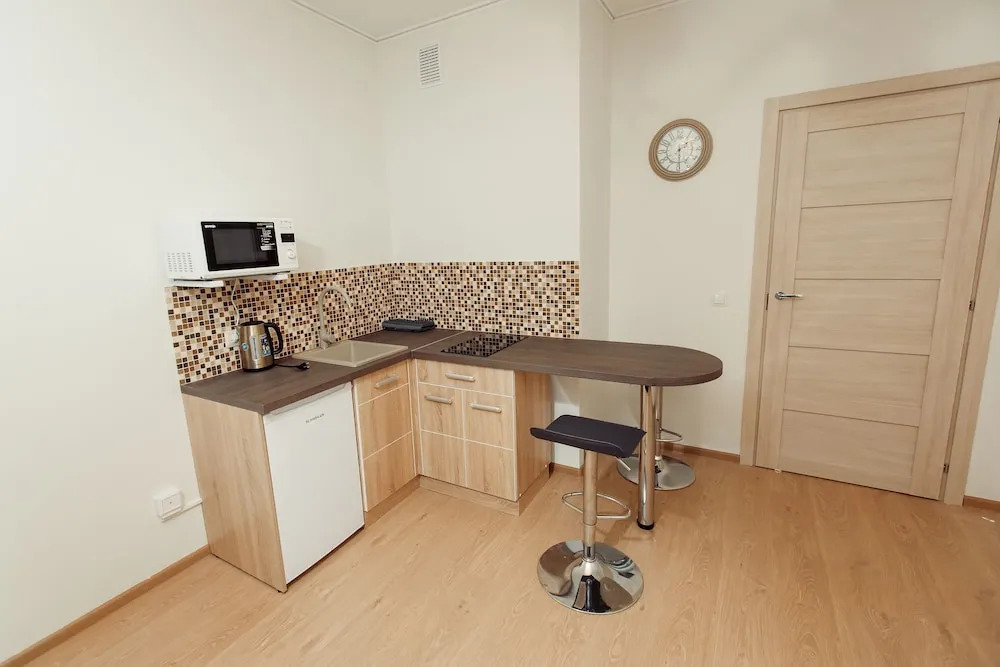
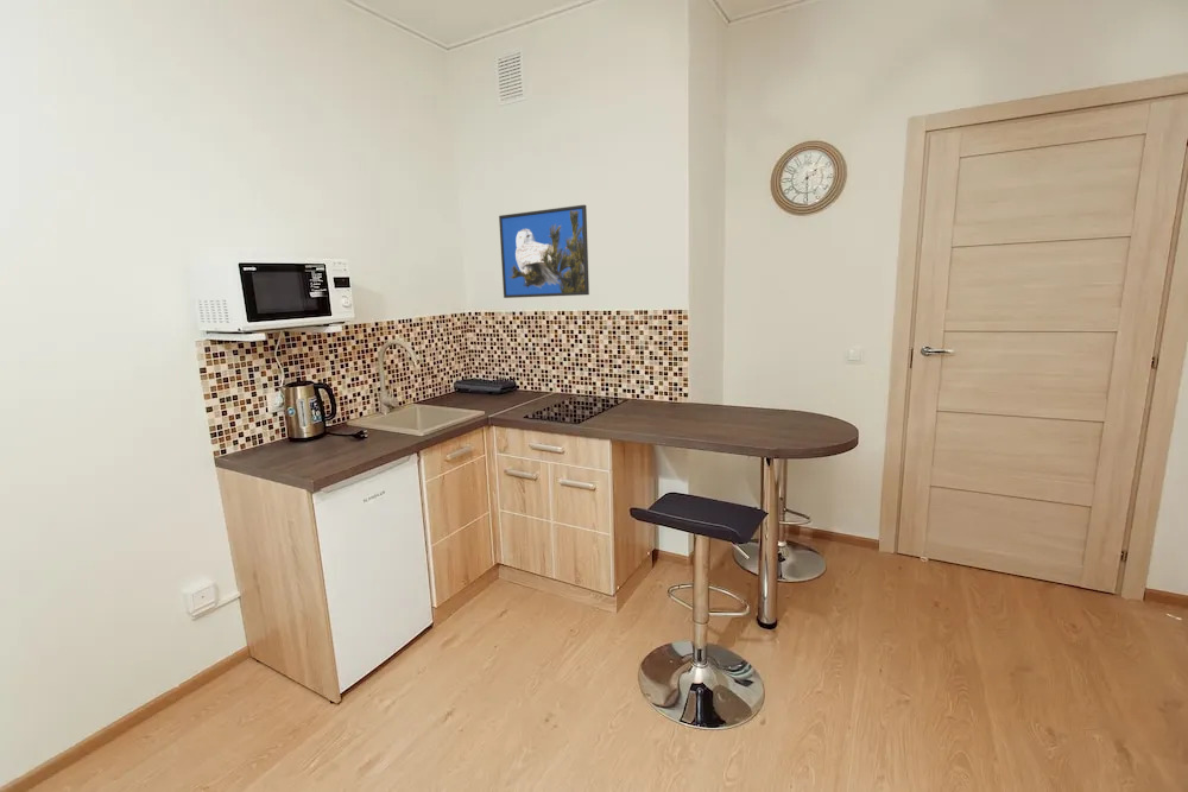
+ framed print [498,204,590,299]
